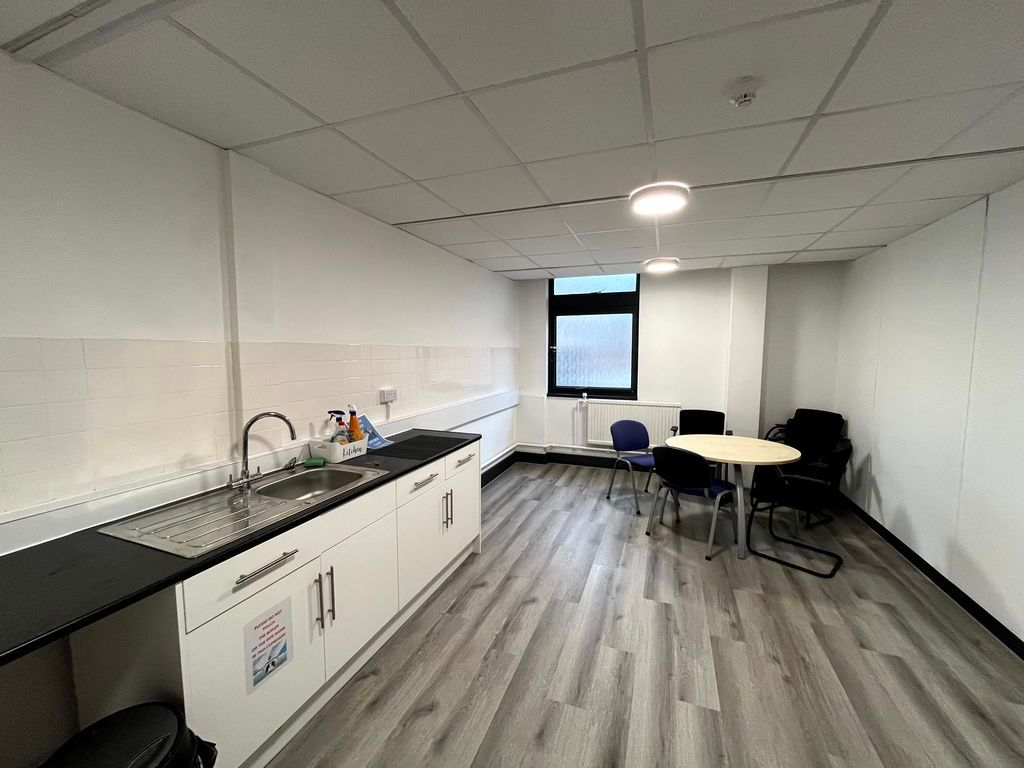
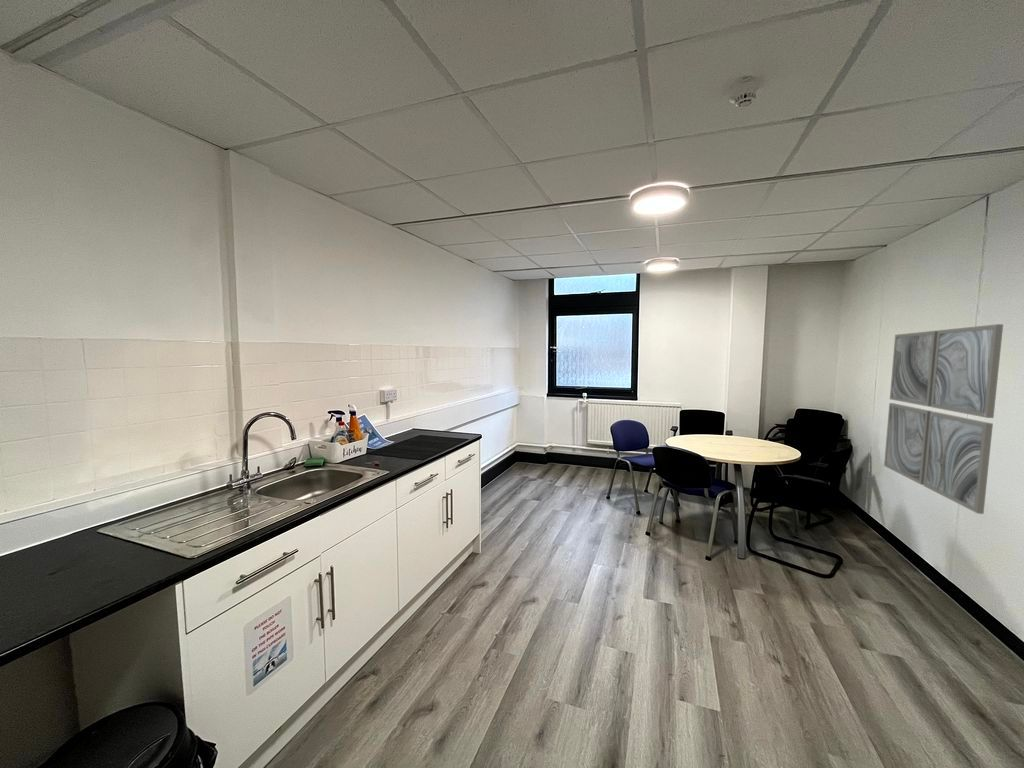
+ wall art [883,323,1004,515]
